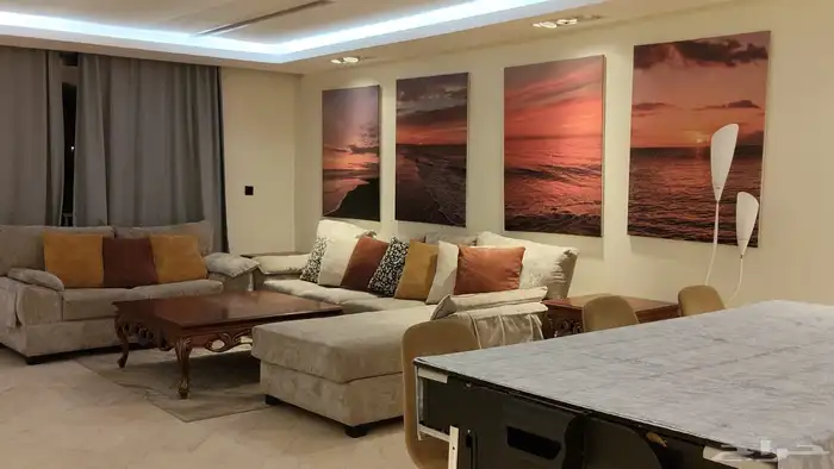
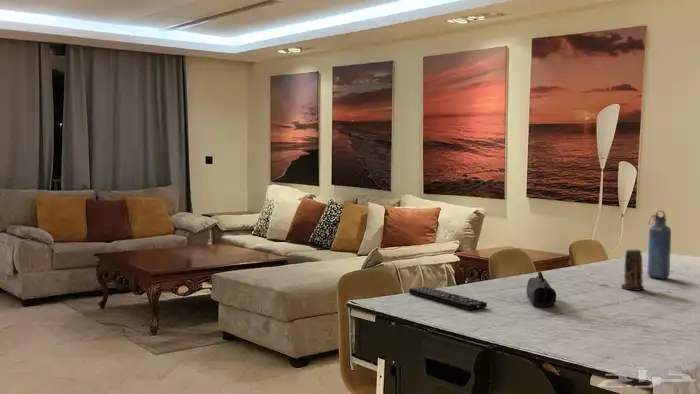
+ candle [620,248,645,292]
+ pencil case [525,270,557,308]
+ water bottle [646,210,672,280]
+ remote control [408,286,488,311]
